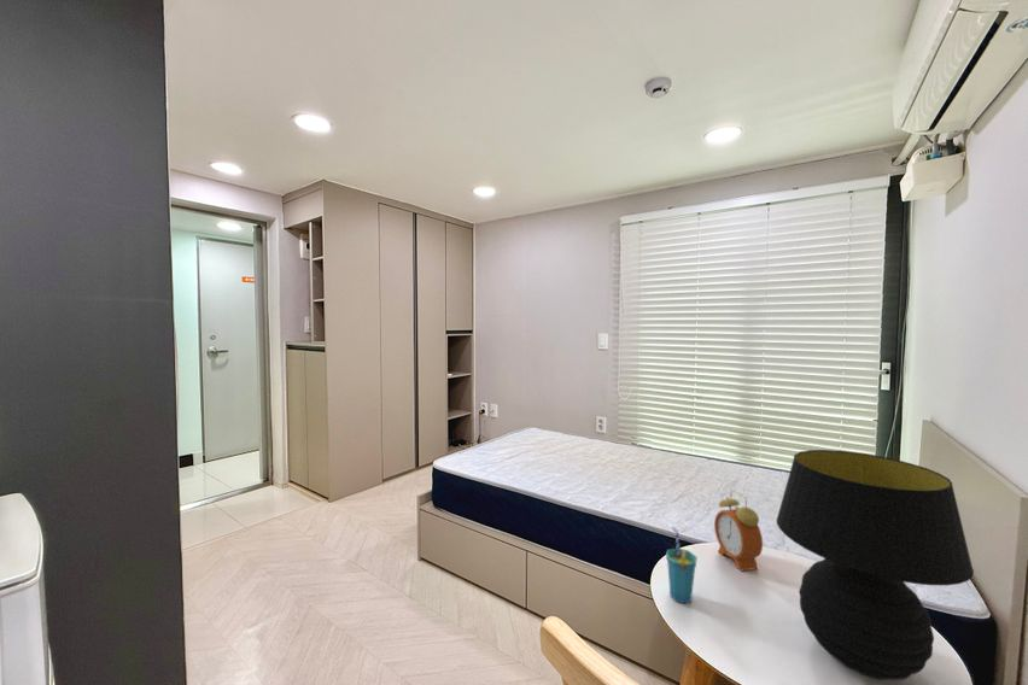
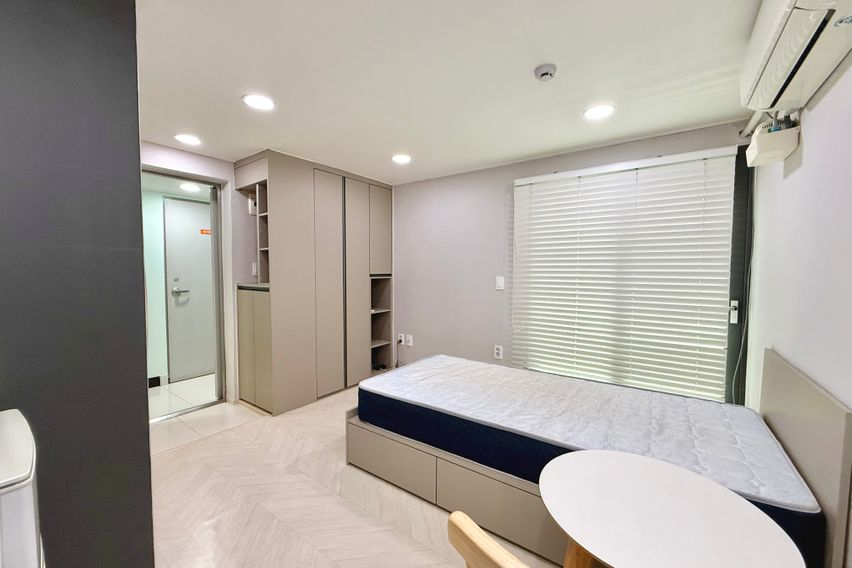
- cup [665,526,699,604]
- alarm clock [713,488,764,572]
- table lamp [776,449,975,681]
